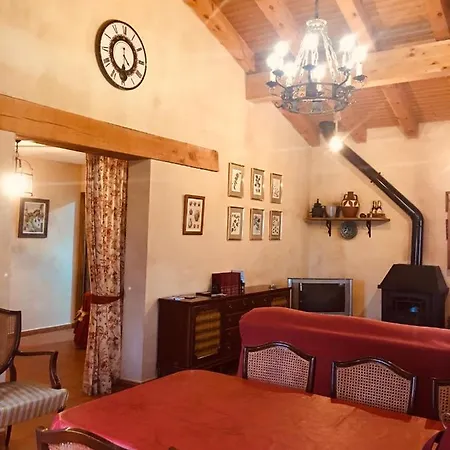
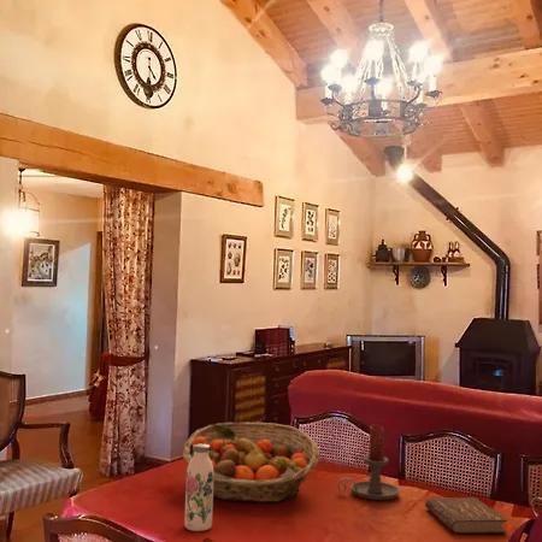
+ candle holder [336,424,401,501]
+ book [424,496,508,535]
+ water bottle [183,443,214,532]
+ fruit basket [182,422,320,503]
